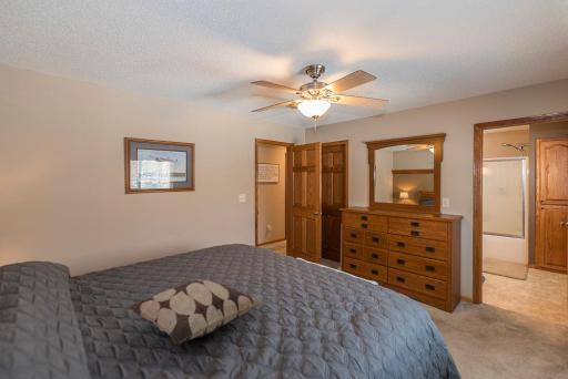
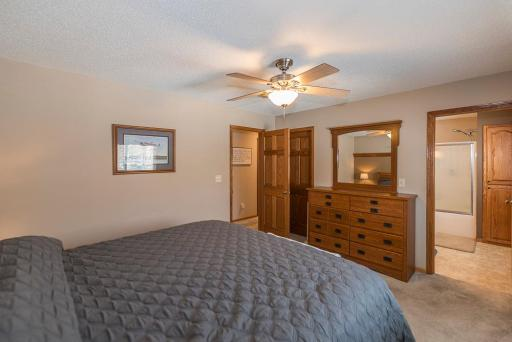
- decorative pillow [128,278,266,347]
